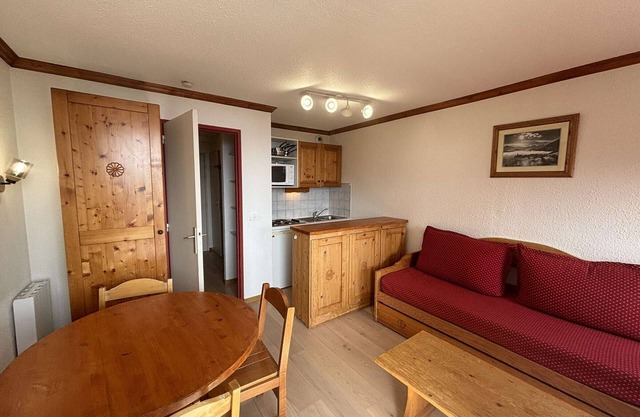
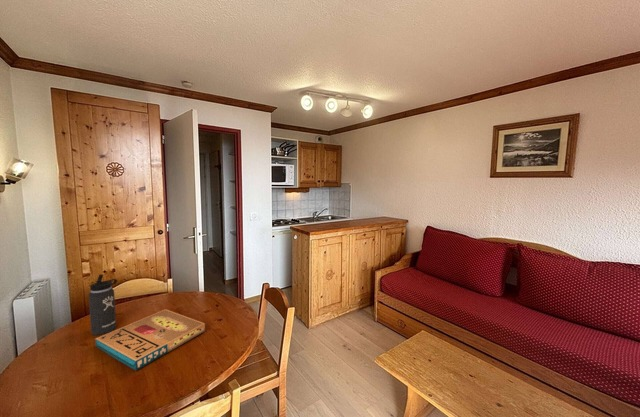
+ thermos bottle [88,273,118,336]
+ pizza box [94,308,206,371]
